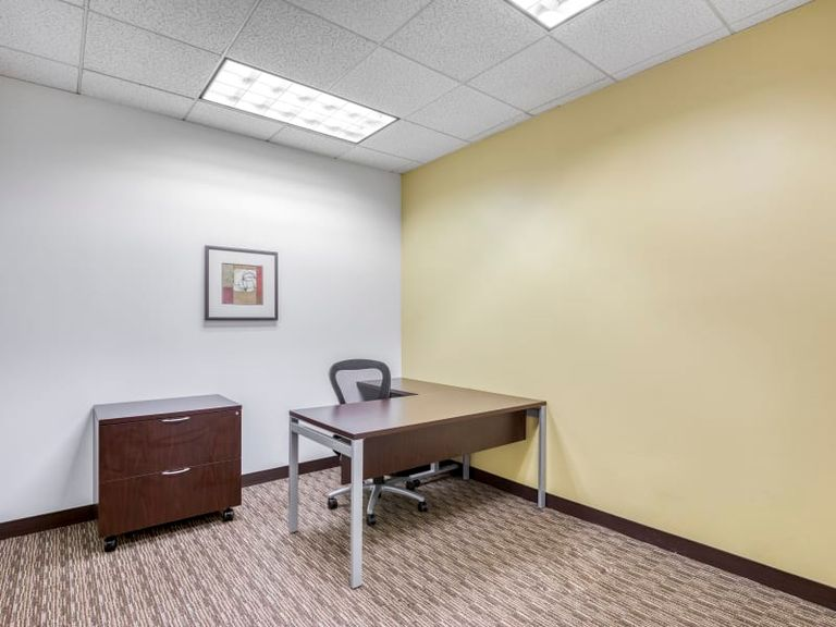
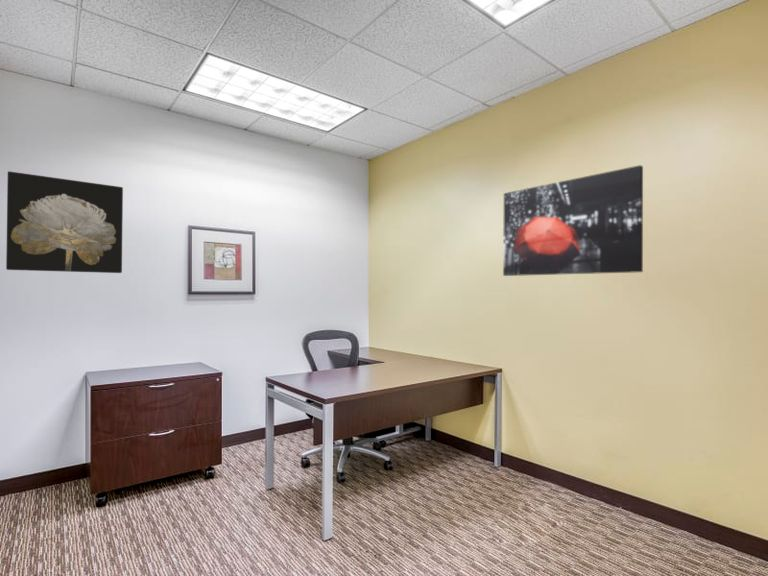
+ wall art [502,164,644,277]
+ wall art [5,170,124,274]
